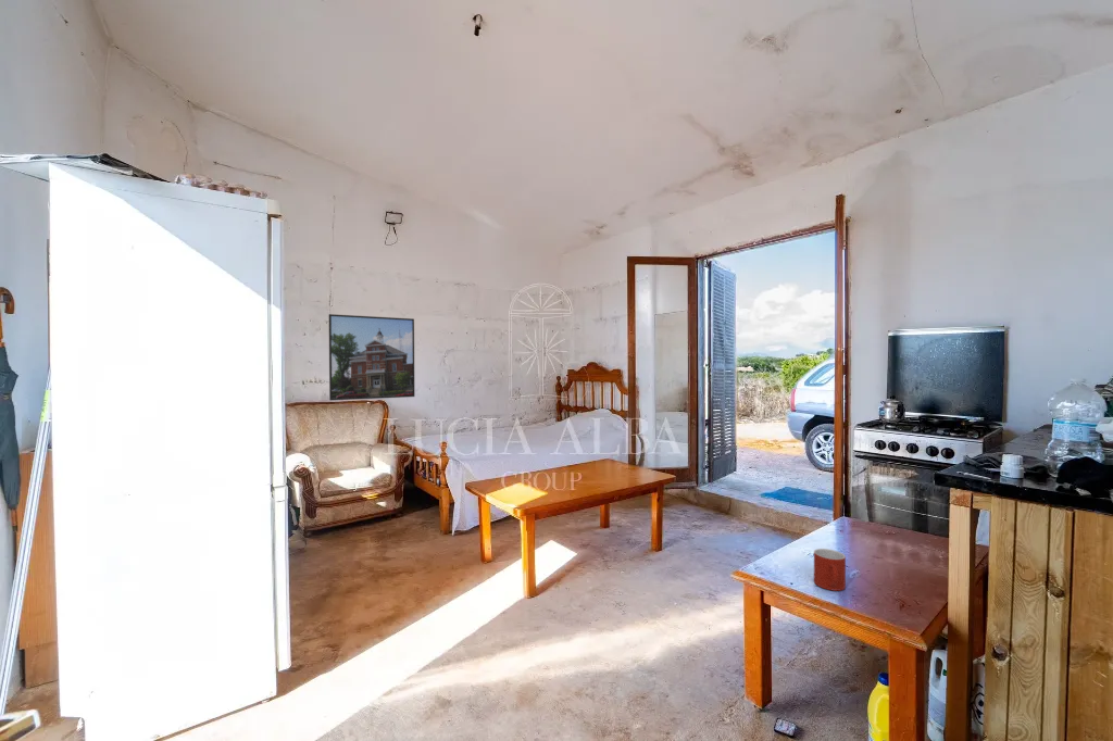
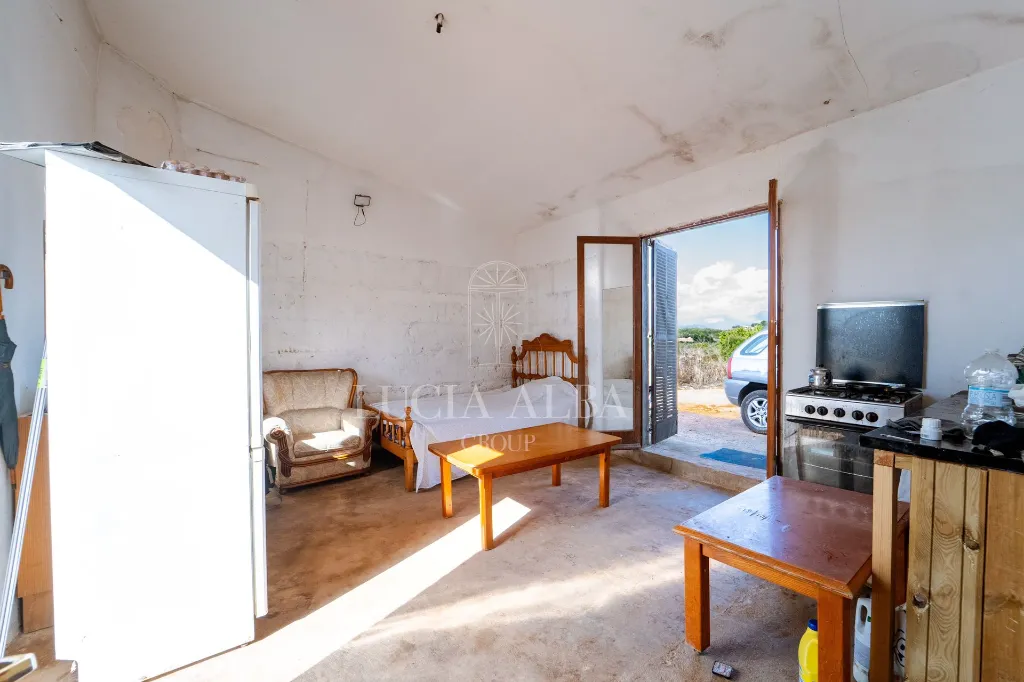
- mug [813,548,847,592]
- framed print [328,313,416,401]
